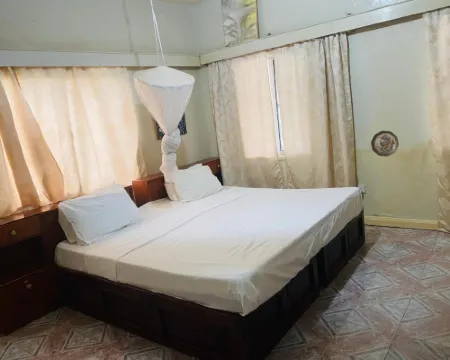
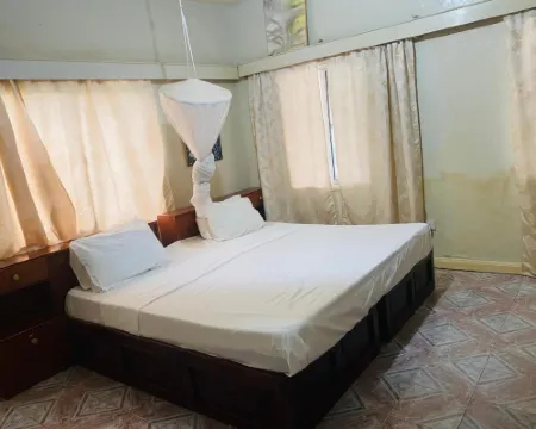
- decorative plate [370,130,400,158]
